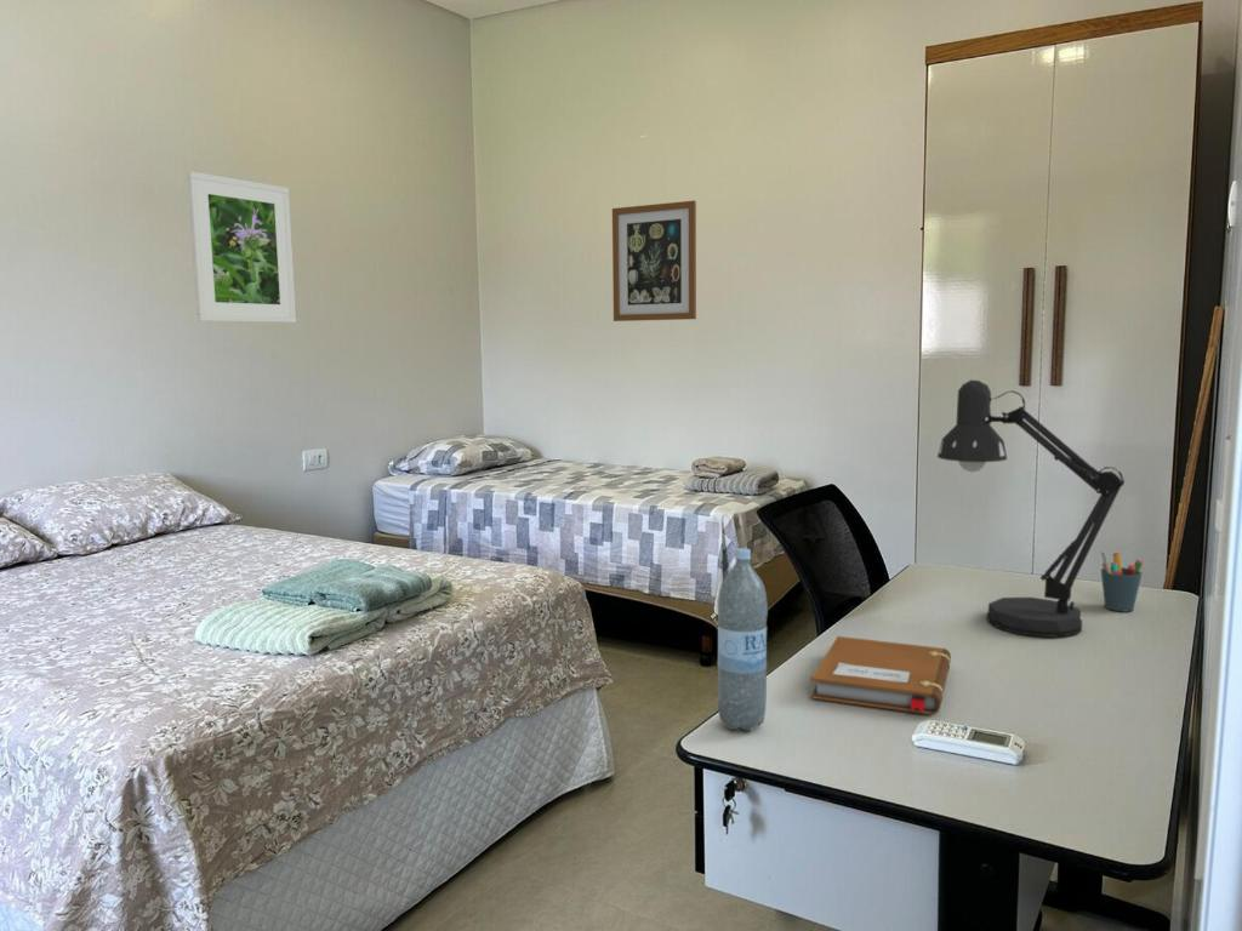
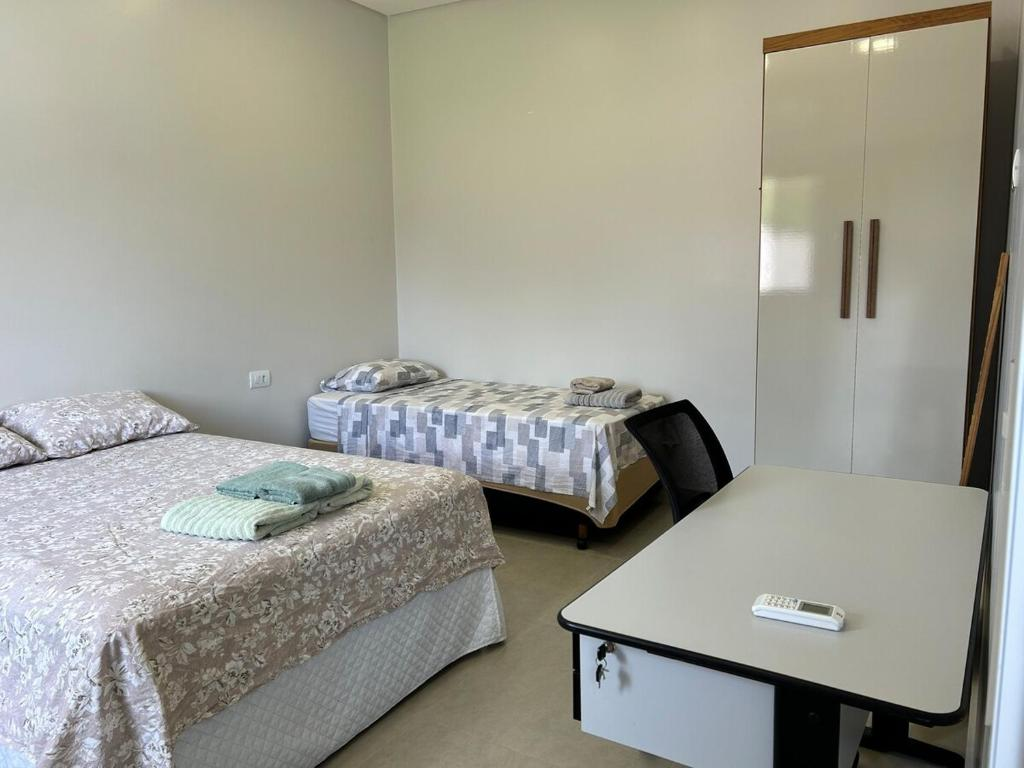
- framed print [186,170,297,324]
- wall art [611,200,697,322]
- desk lamp [936,379,1126,639]
- notebook [810,635,952,715]
- water bottle [716,547,769,732]
- pen holder [1100,550,1144,612]
